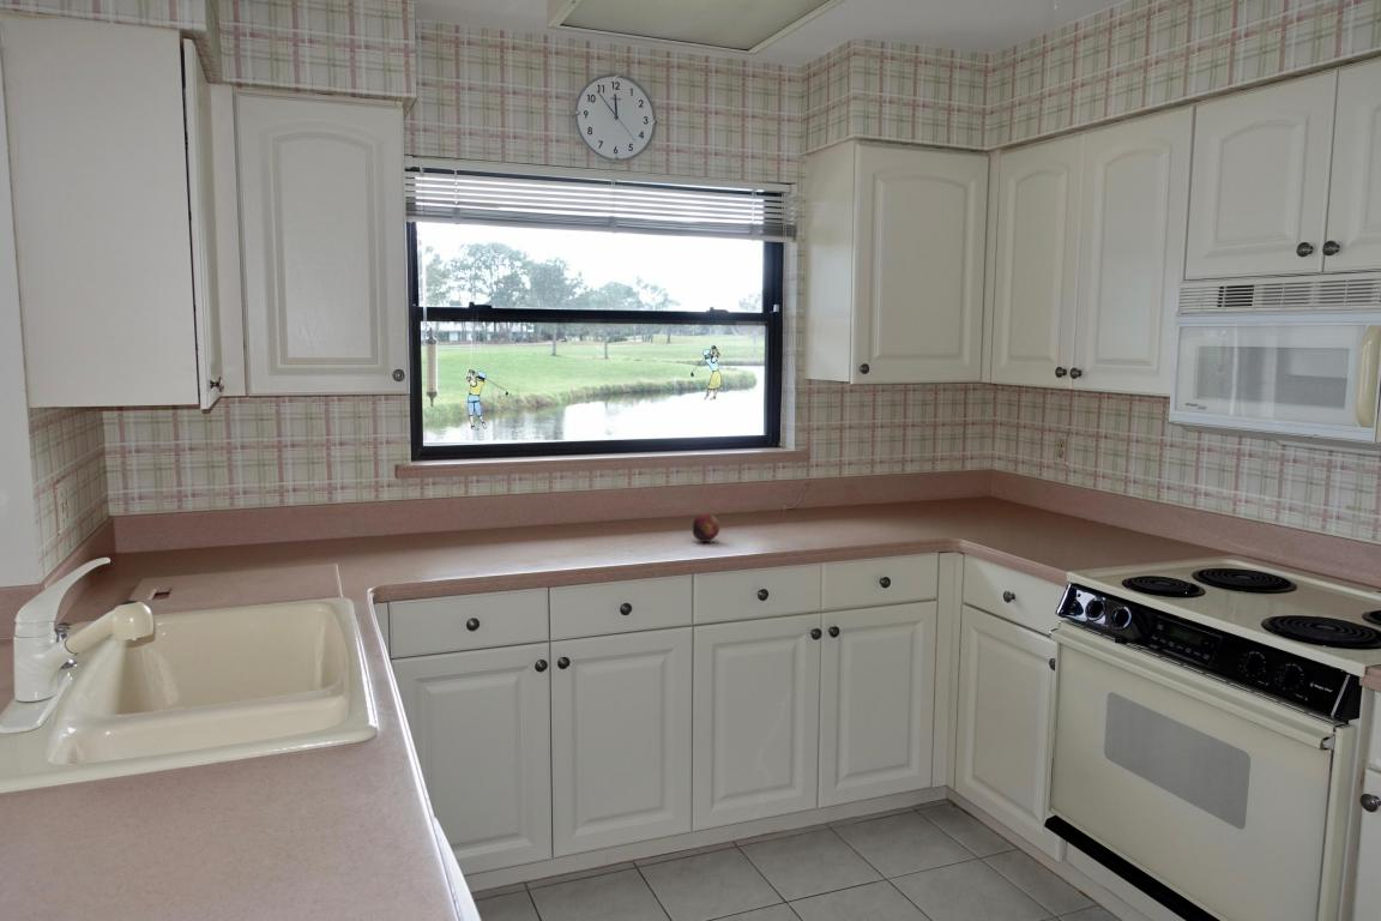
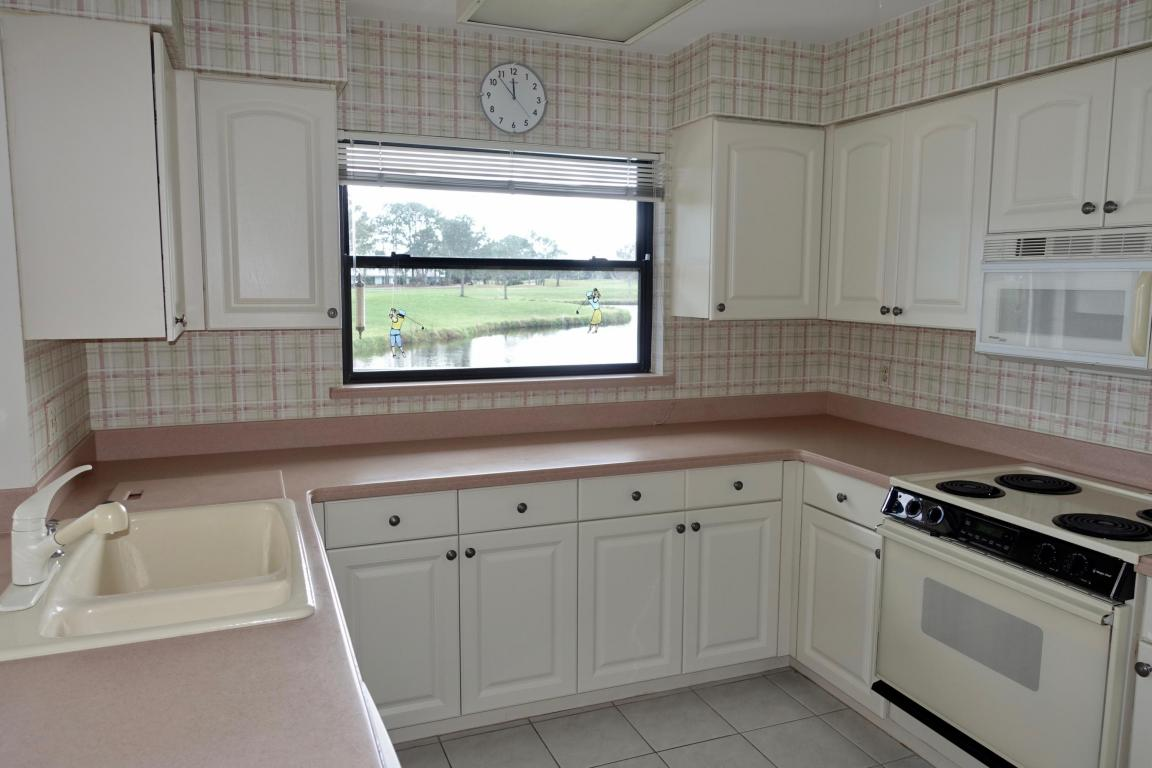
- fruit [692,513,720,543]
